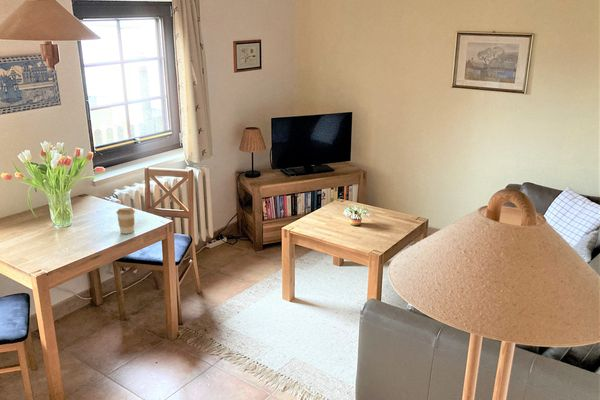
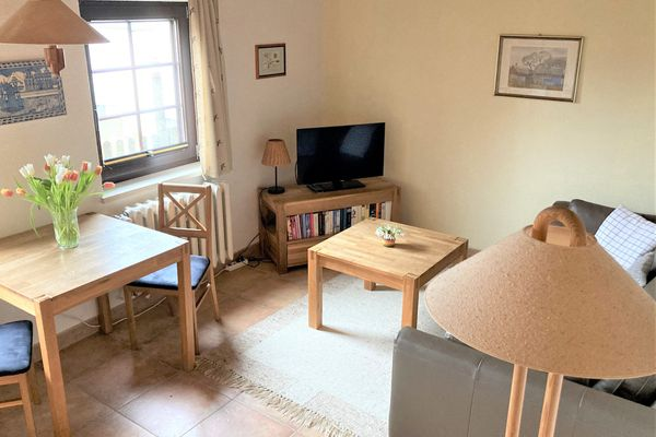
- coffee cup [116,207,136,235]
